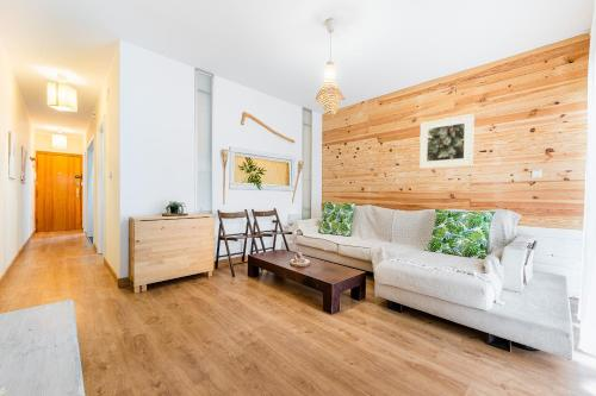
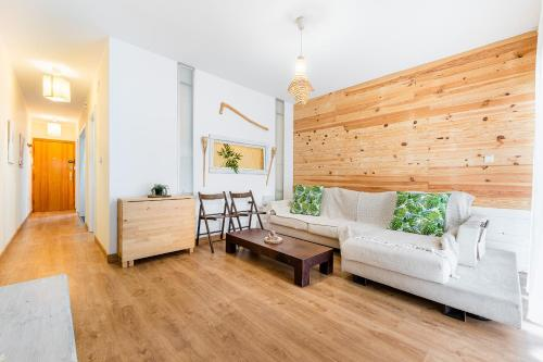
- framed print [418,113,476,170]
